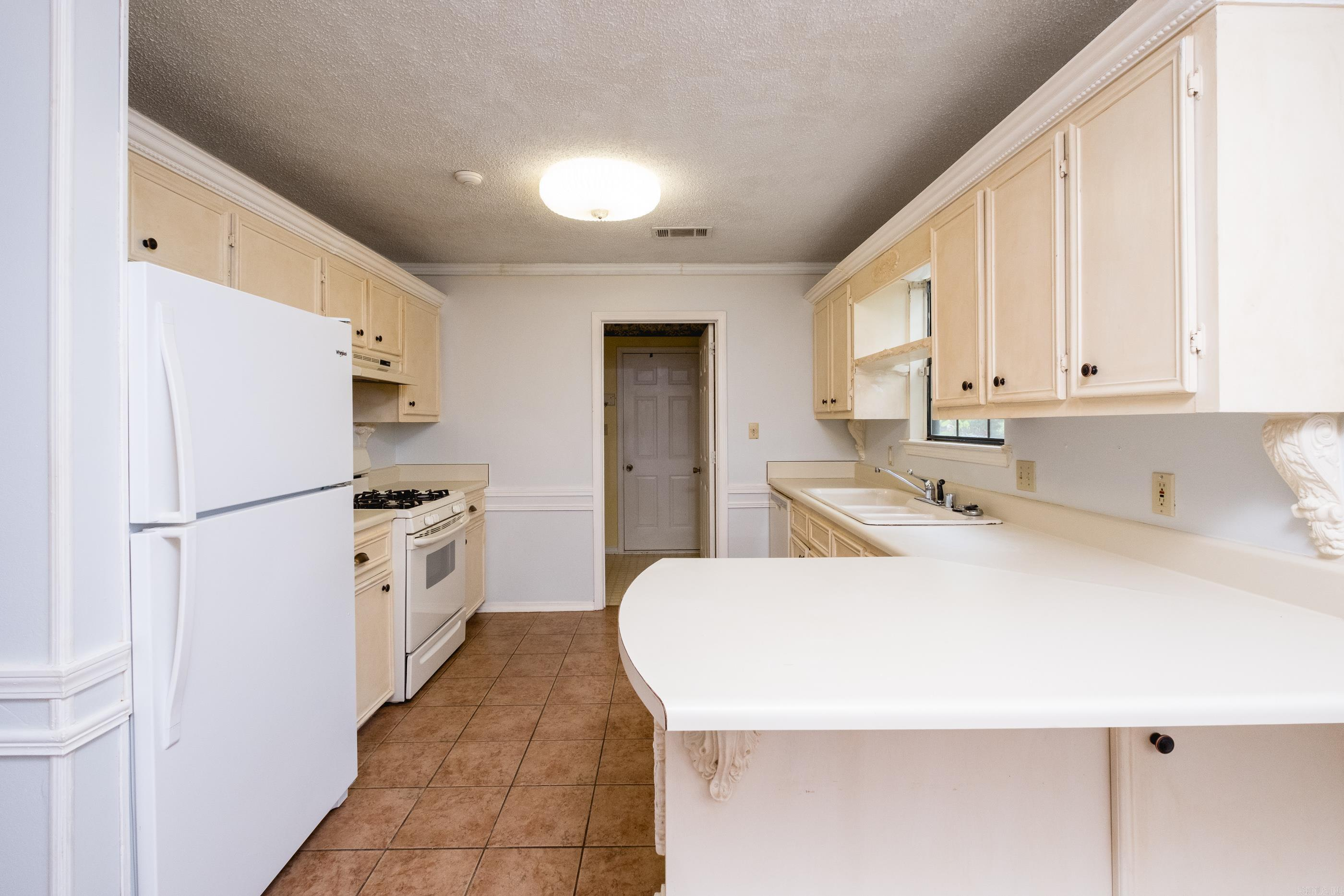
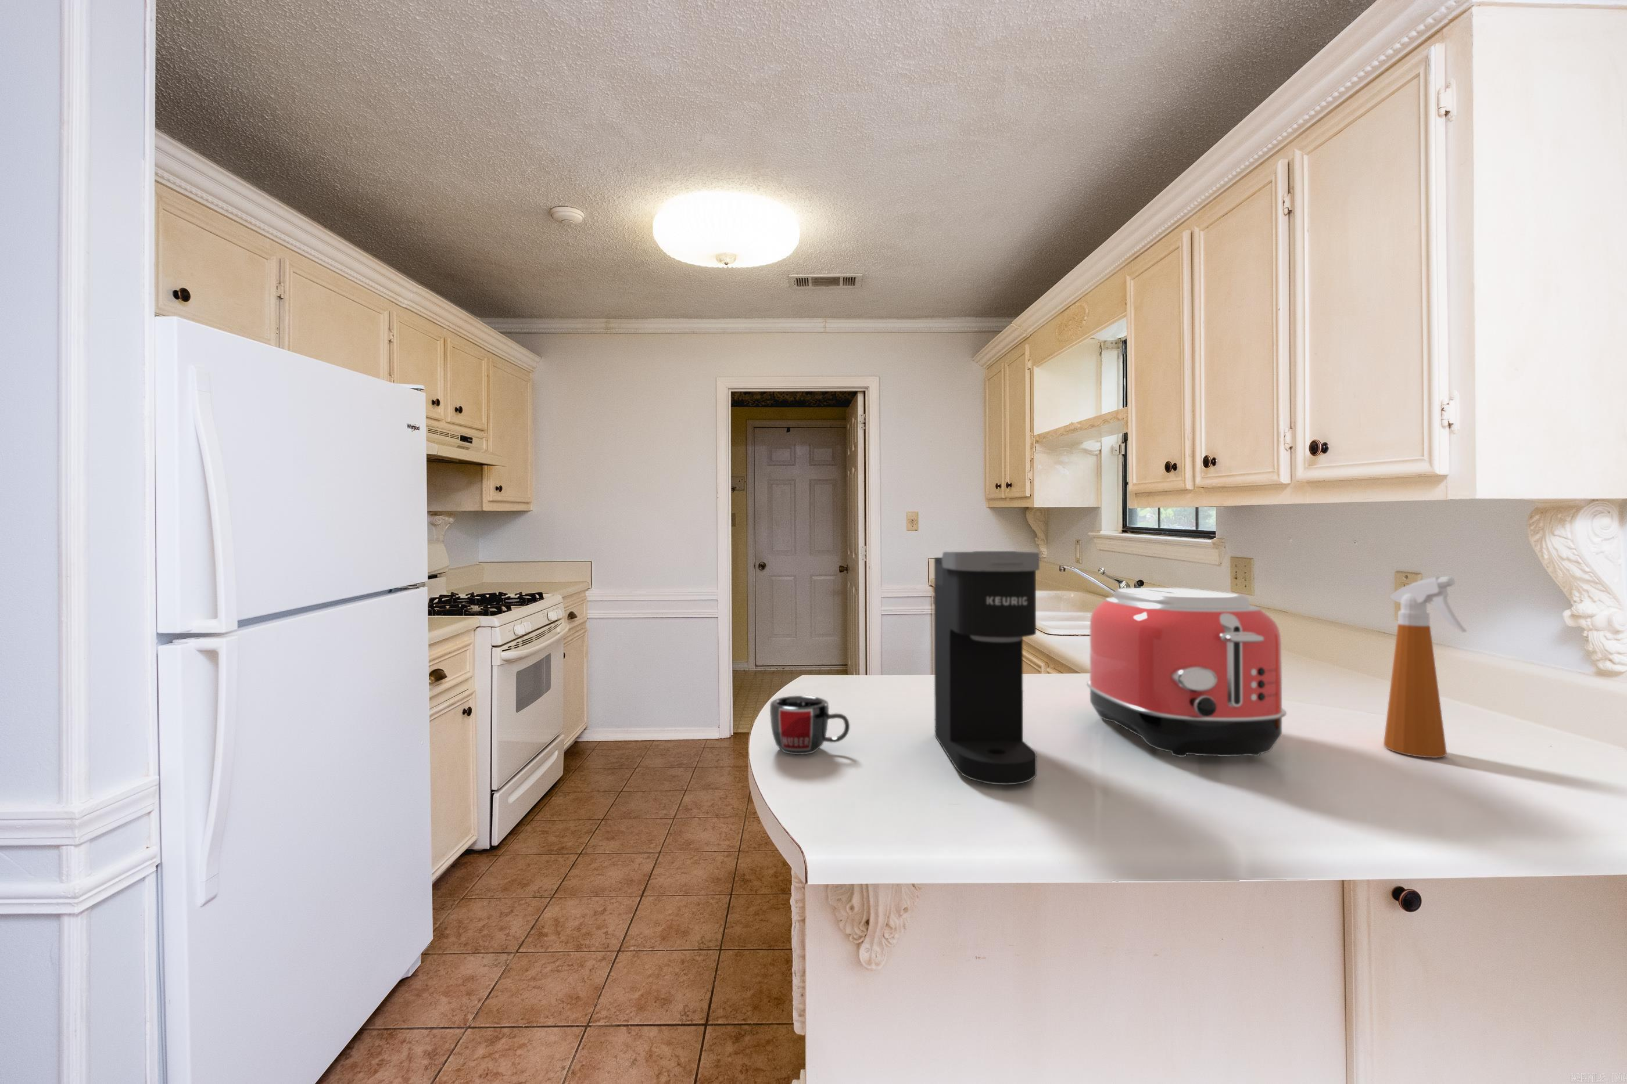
+ mug [770,694,850,755]
+ toaster [1086,587,1287,757]
+ spray bottle [1382,576,1467,759]
+ coffee maker [933,550,1040,785]
